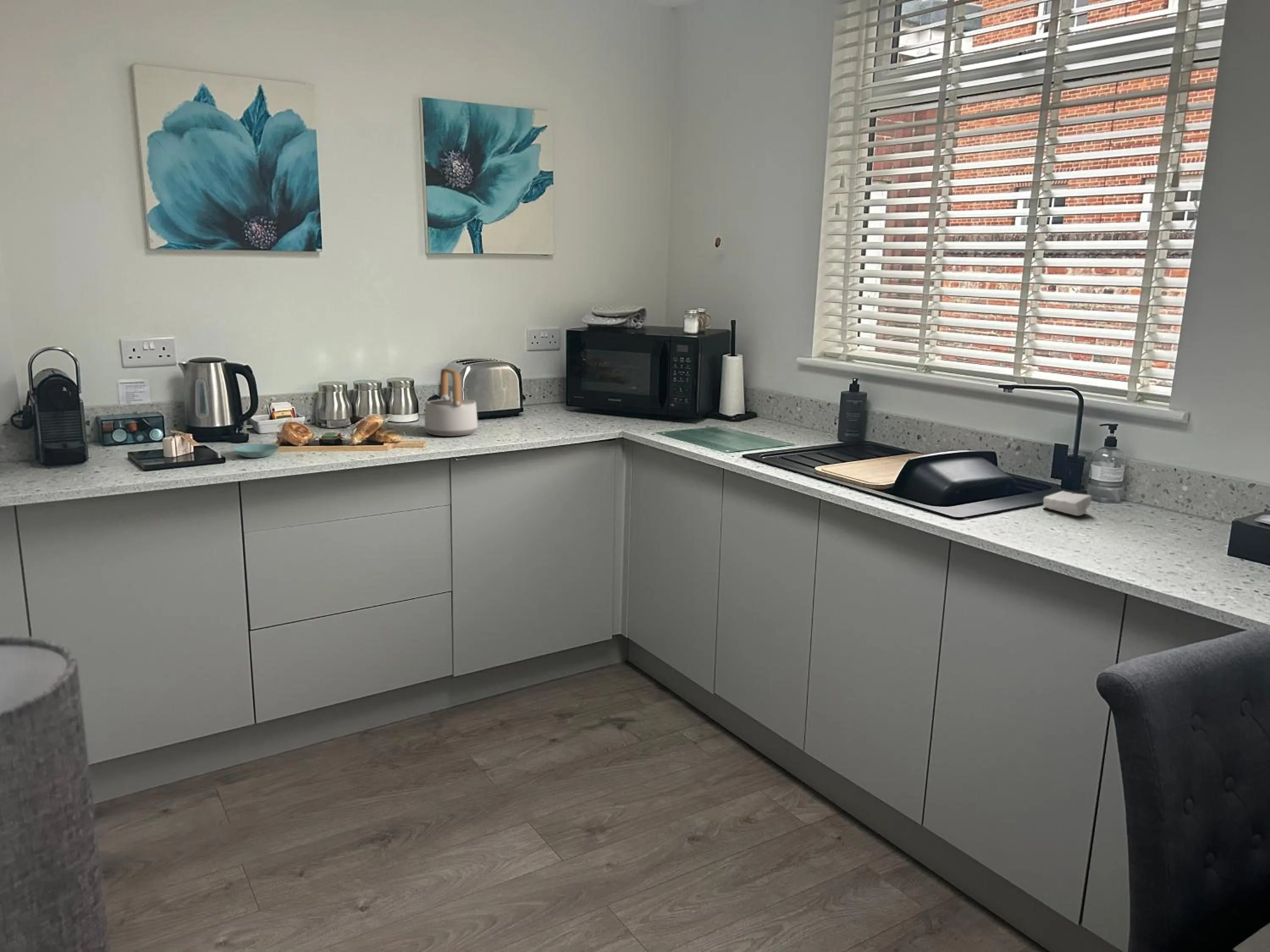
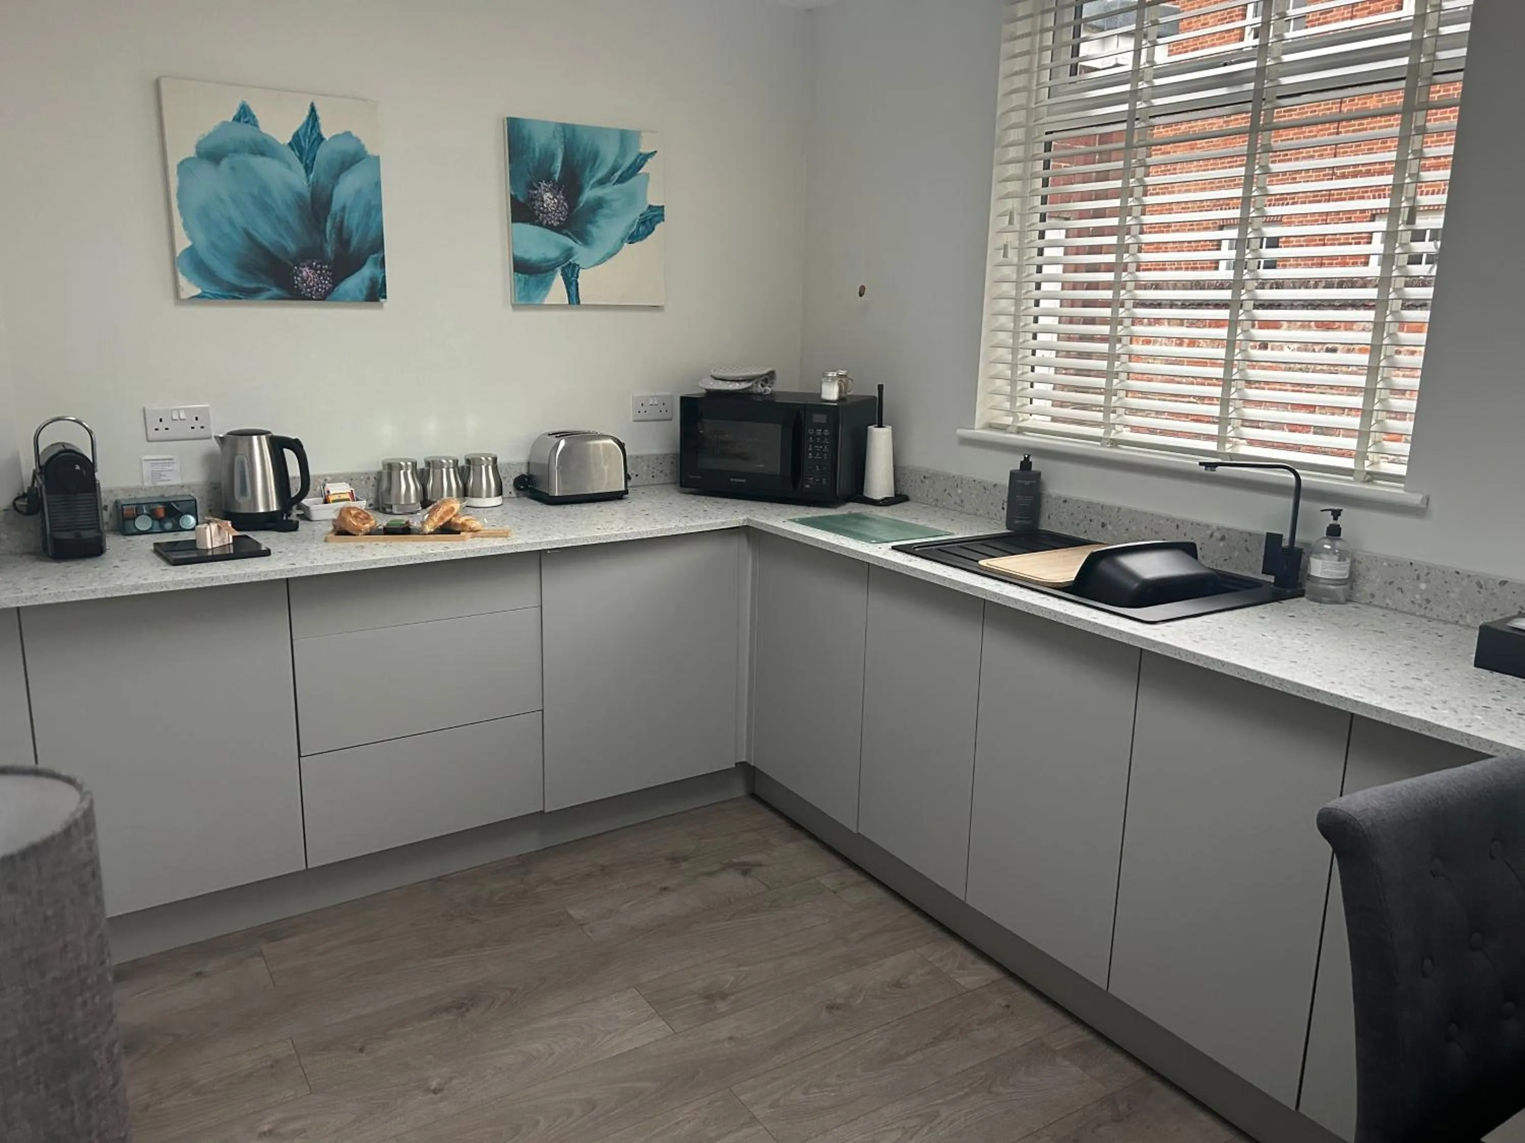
- saucer [232,443,280,458]
- soap bar [1042,491,1092,516]
- teapot [424,368,478,437]
